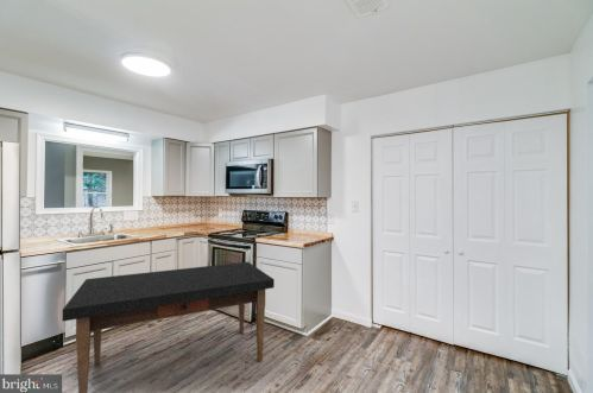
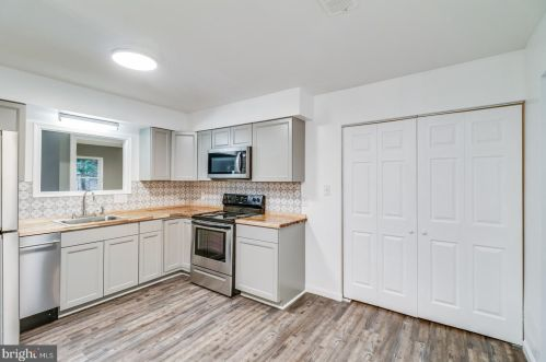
- dining table [62,261,276,393]
